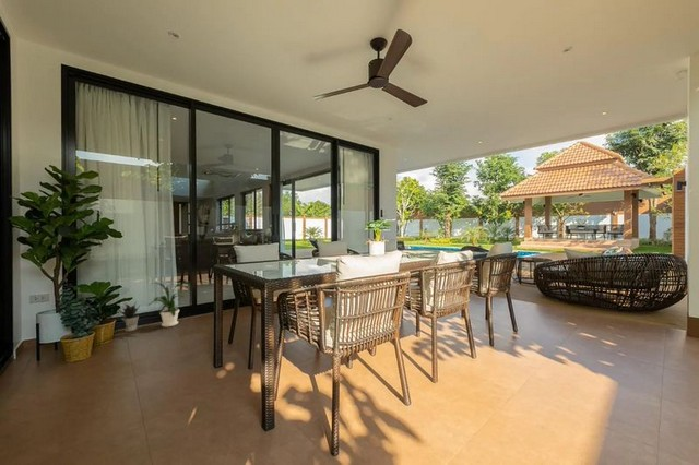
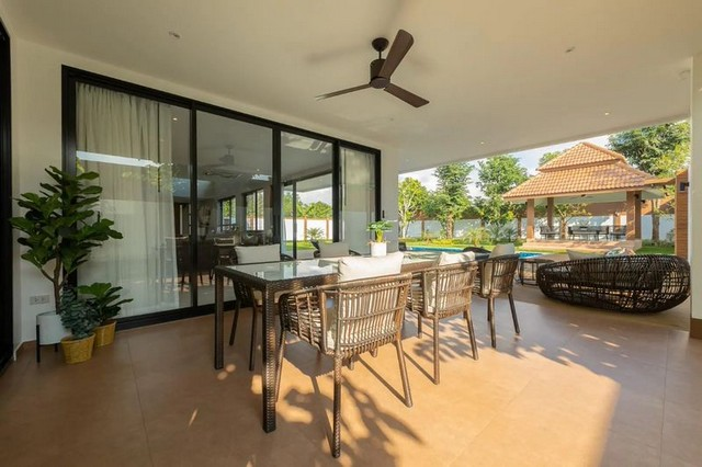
- house plant [149,282,189,327]
- potted plant [118,300,141,333]
